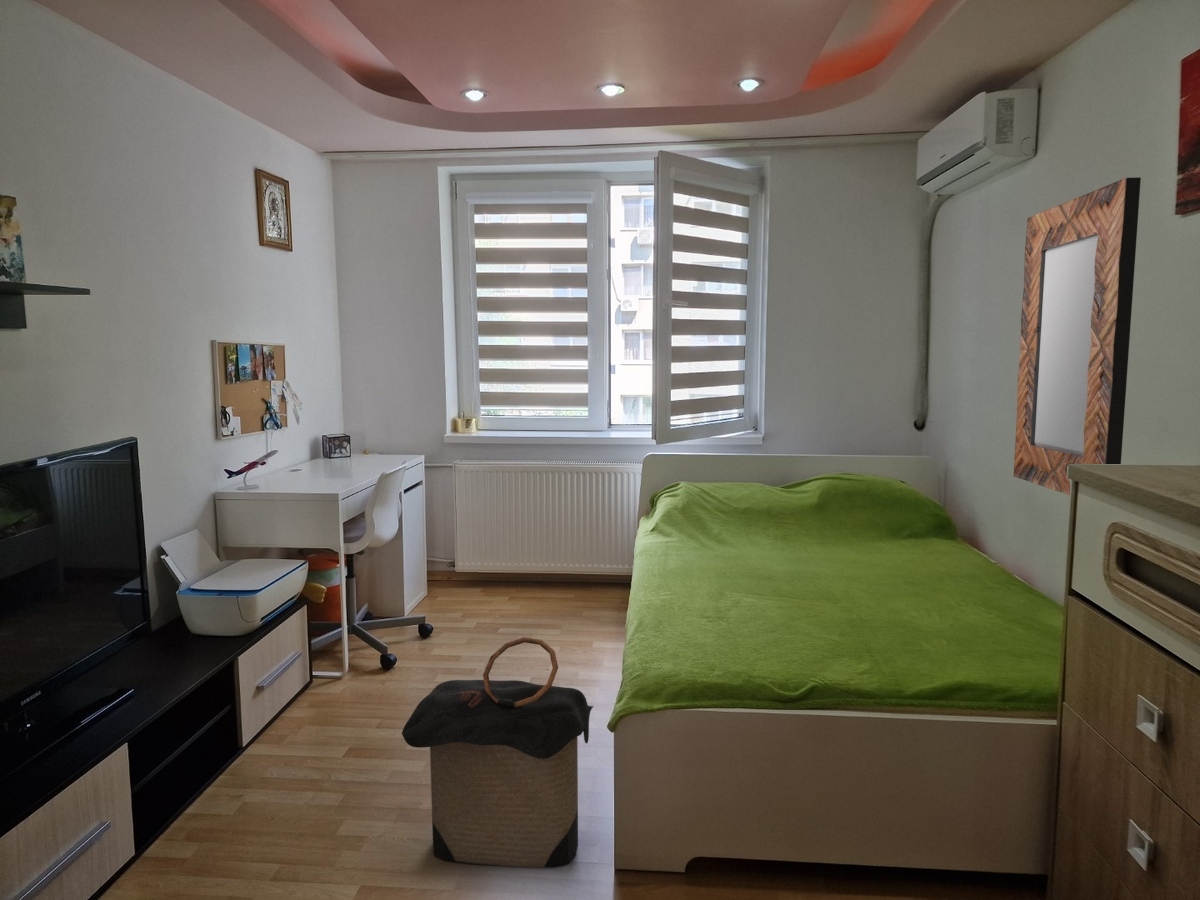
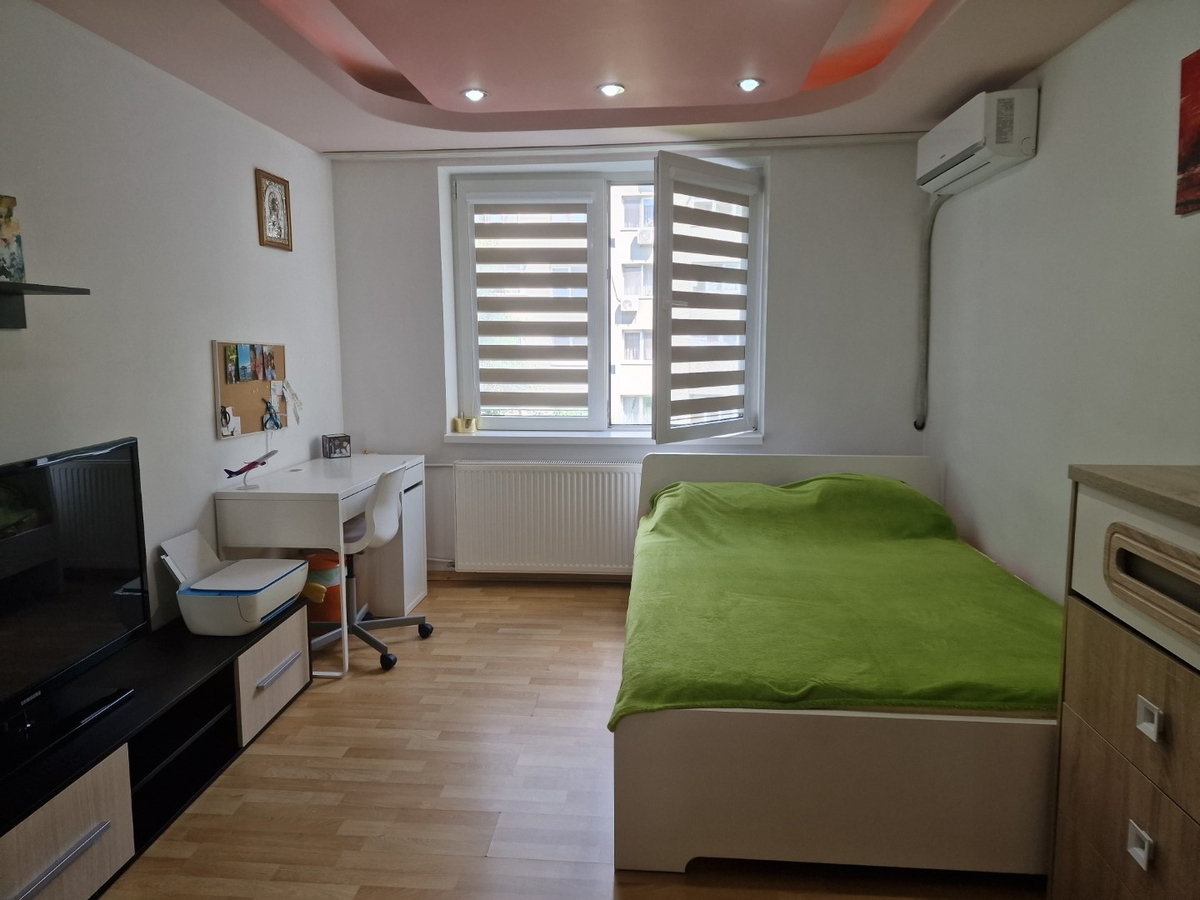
- laundry hamper [401,636,594,868]
- home mirror [1013,176,1142,496]
